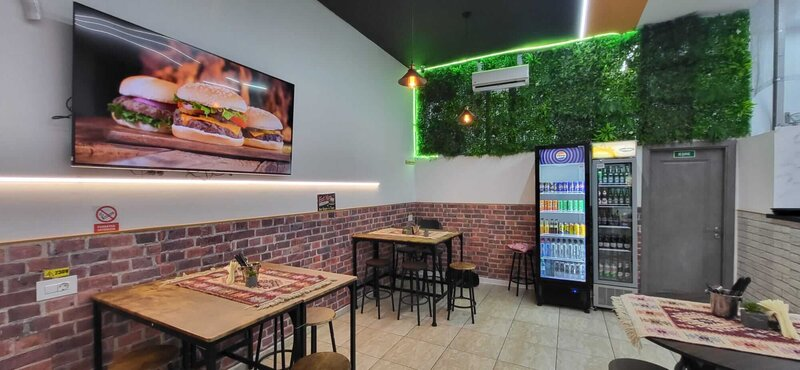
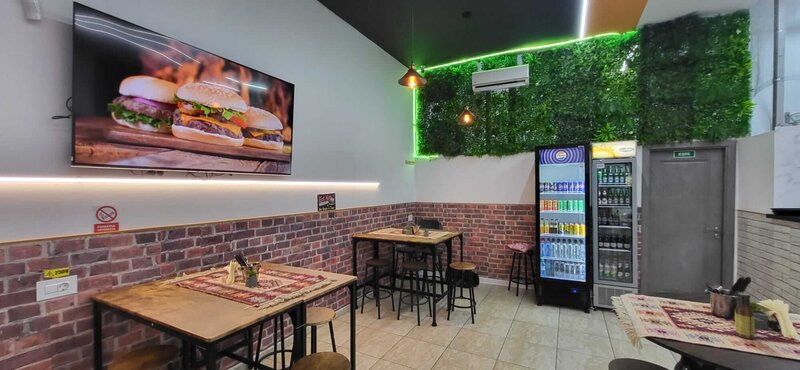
+ sauce bottle [734,292,756,340]
